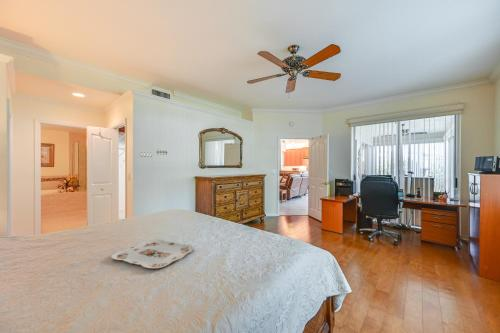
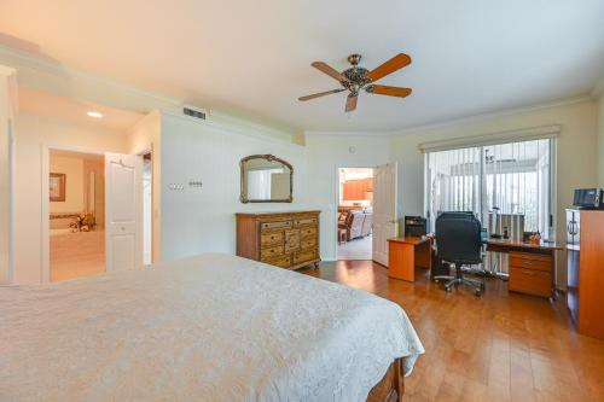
- serving tray [110,238,194,269]
